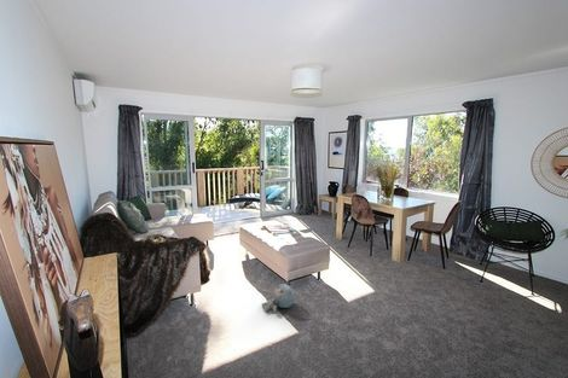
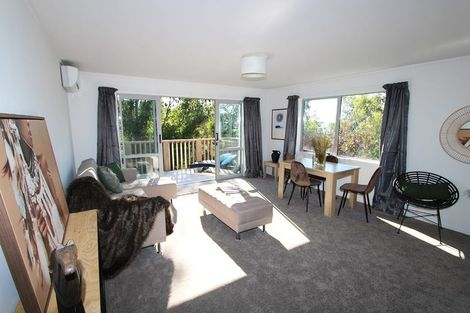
- plush toy [260,283,296,313]
